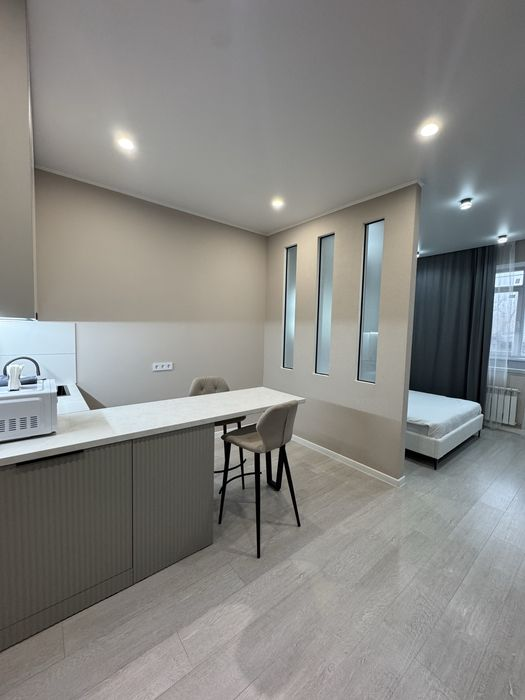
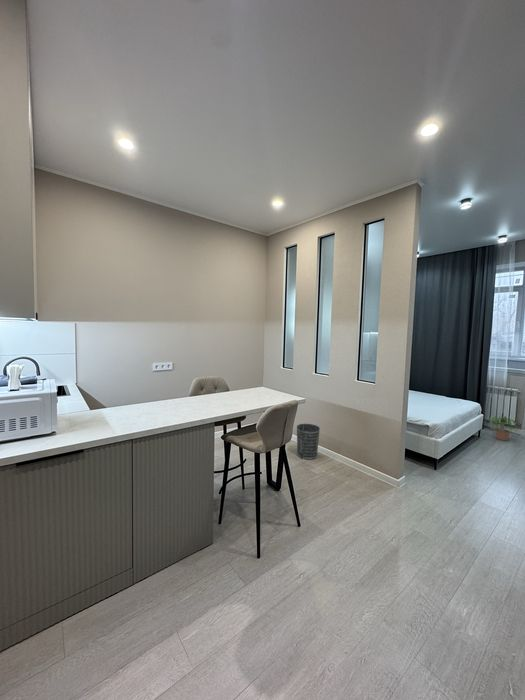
+ potted plant [490,415,523,442]
+ wastebasket [296,423,321,461]
